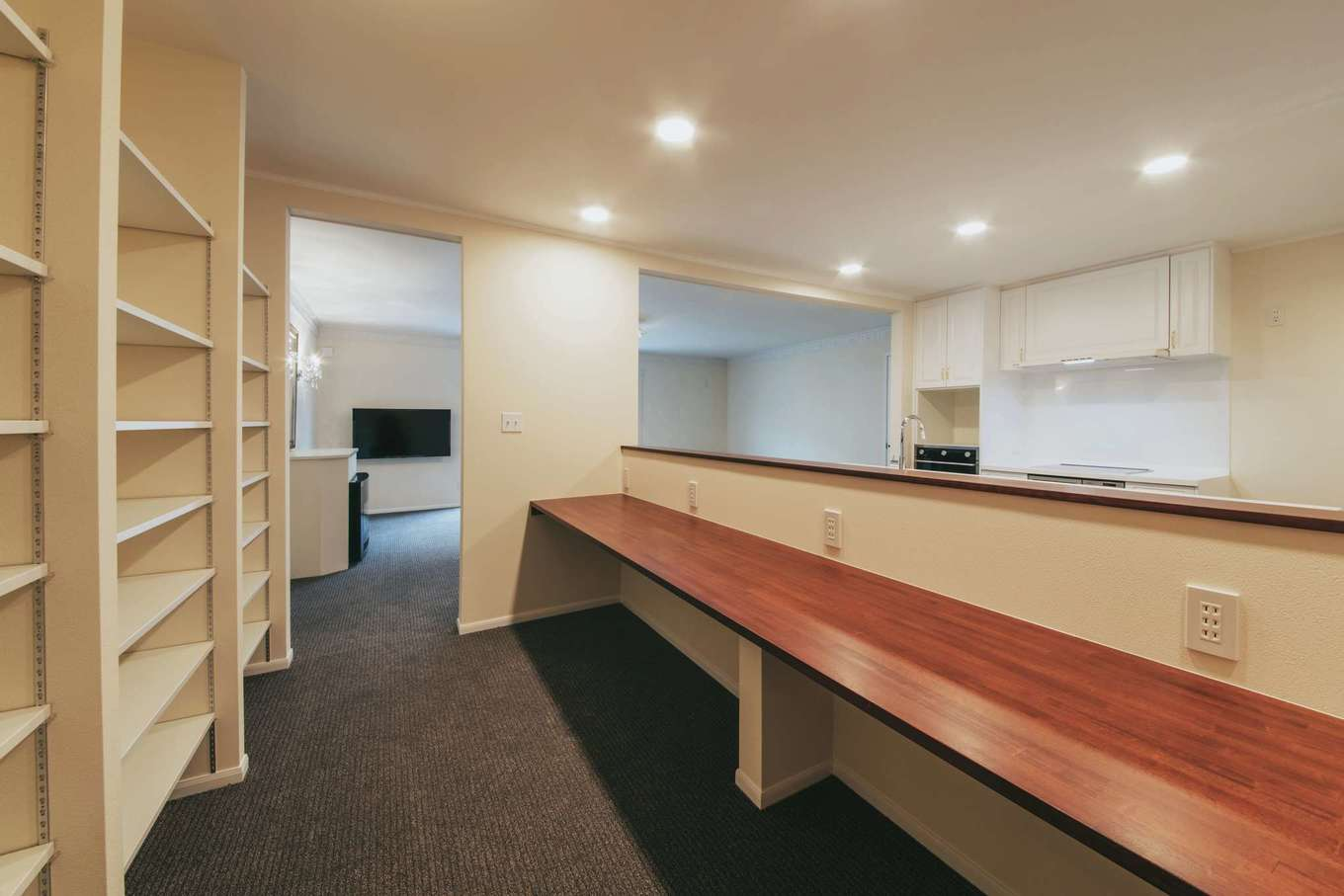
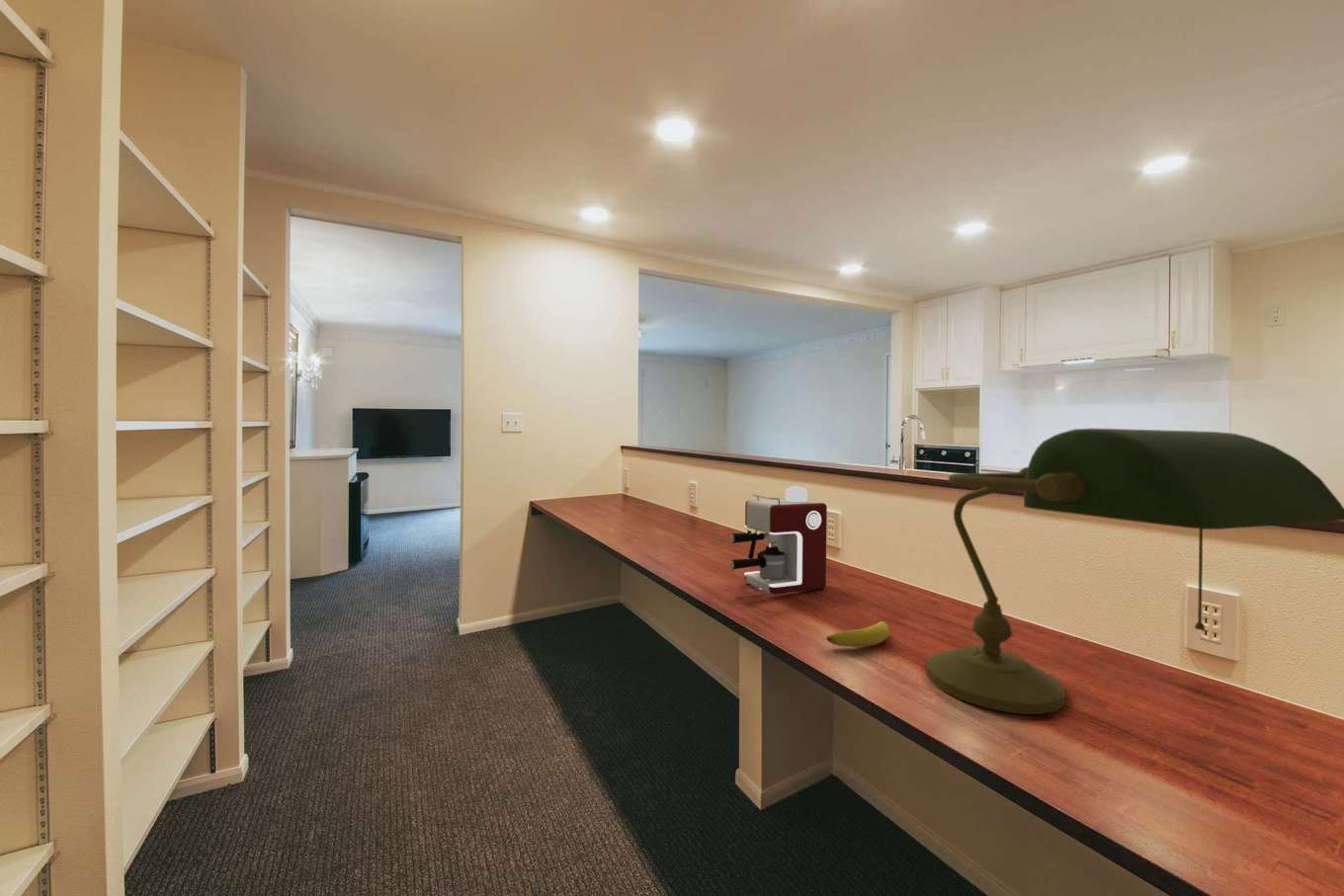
+ desk lamp [925,428,1344,715]
+ coffee maker [728,485,828,596]
+ banana [825,620,890,648]
